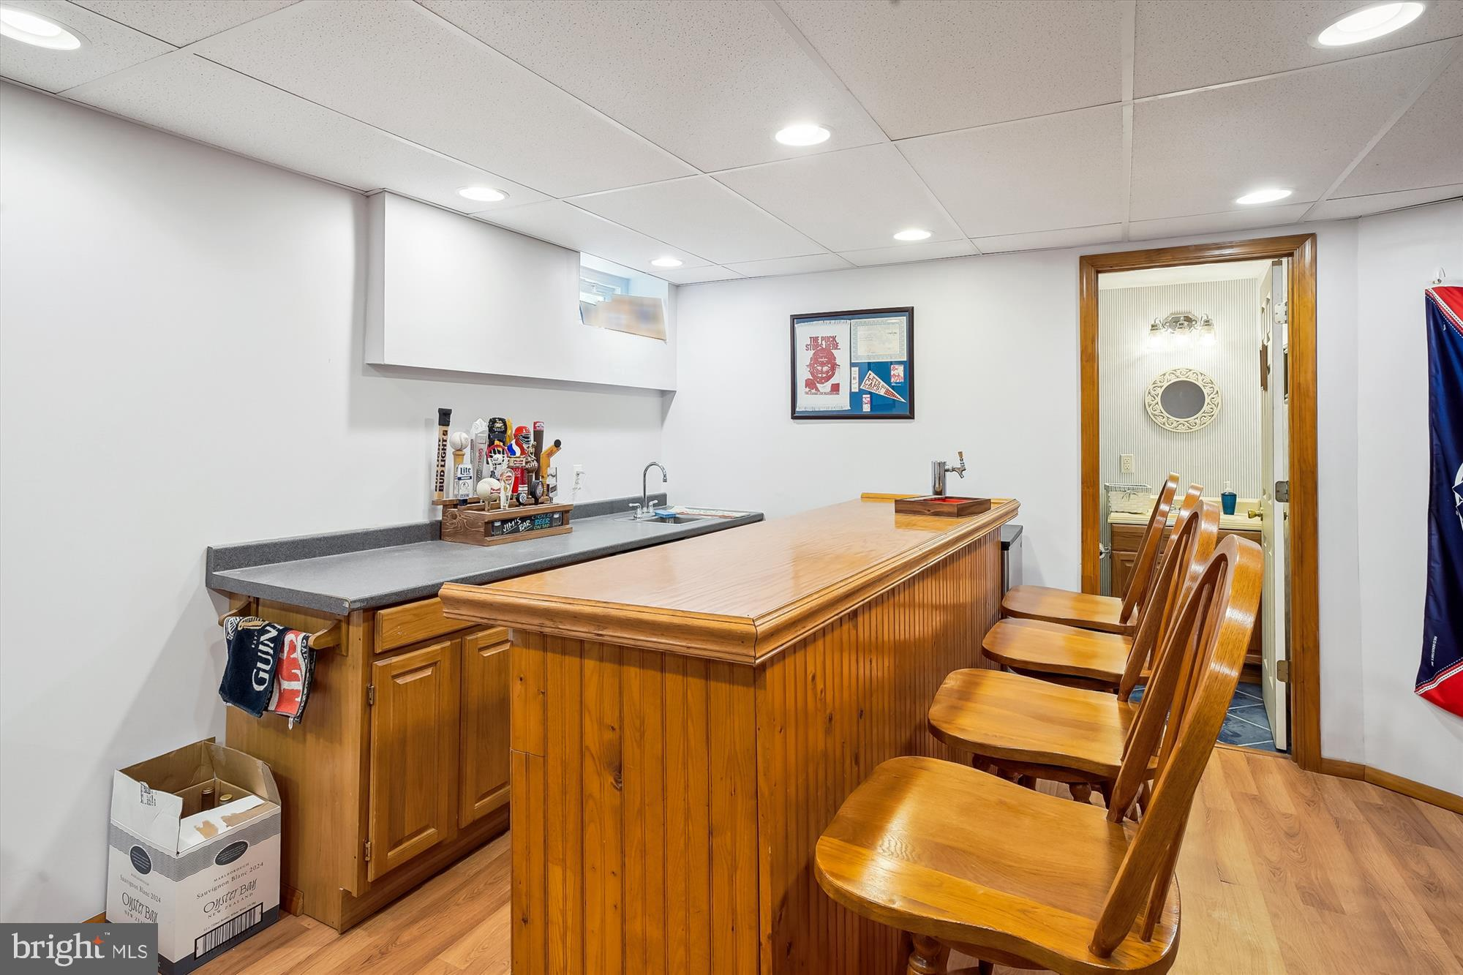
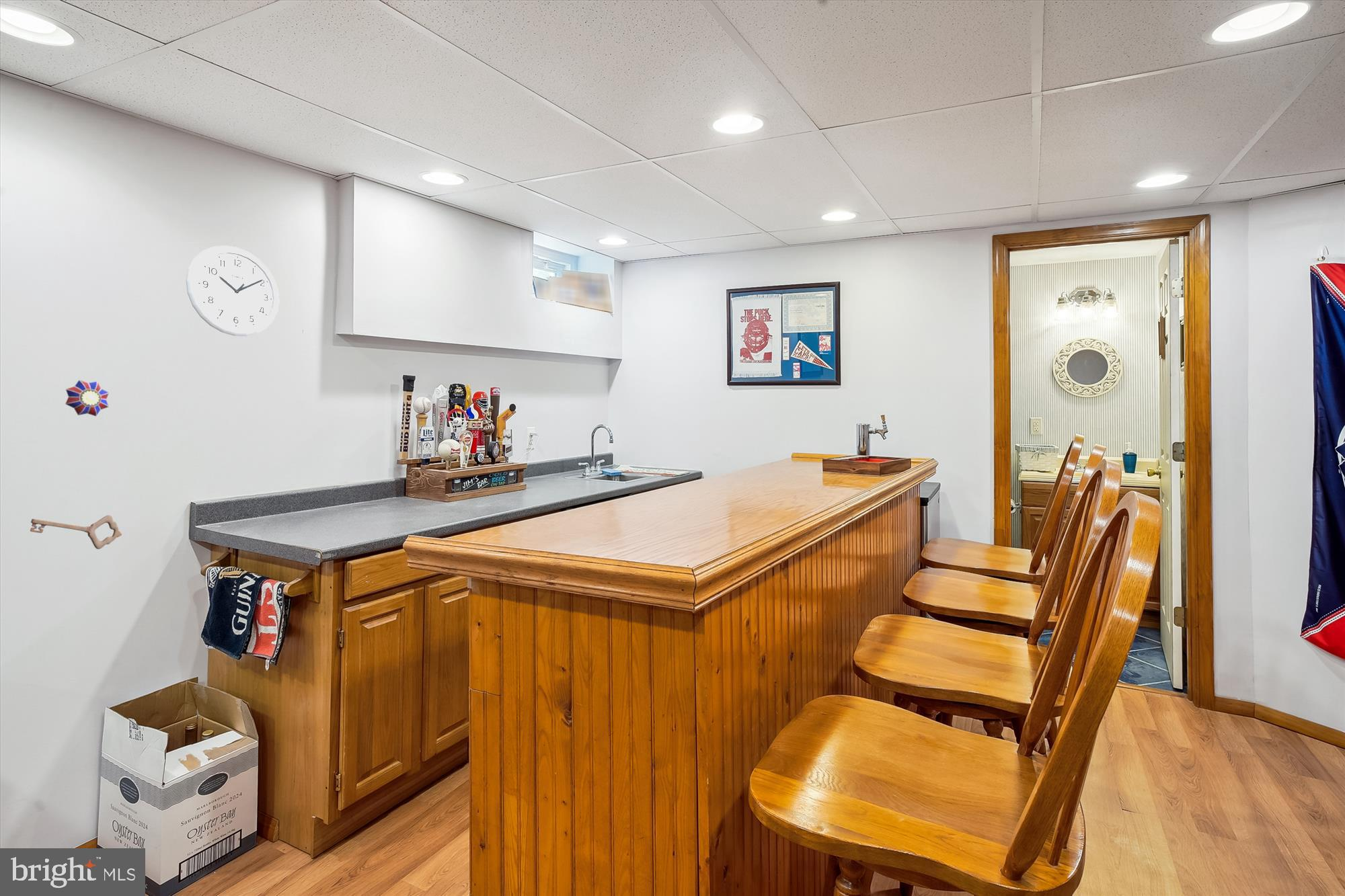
+ decorative key [30,514,122,550]
+ medal [65,379,110,417]
+ wall clock [186,245,280,337]
